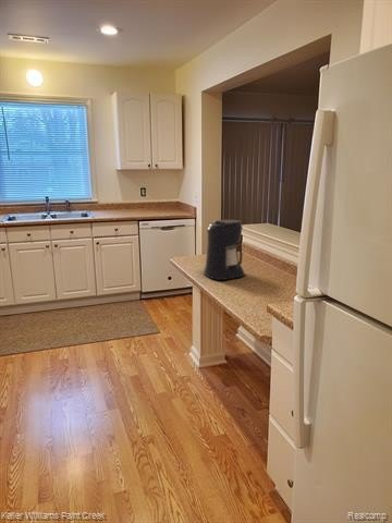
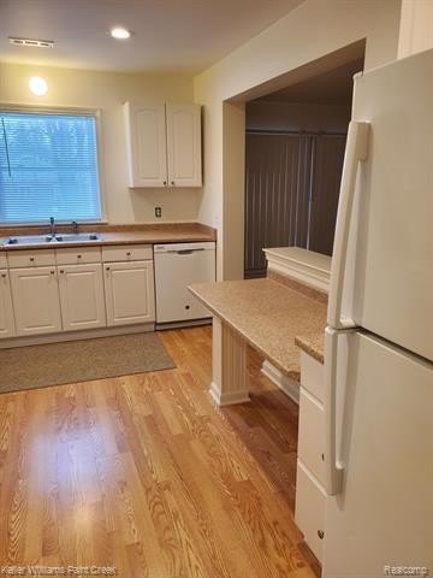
- coffee maker [203,219,246,281]
